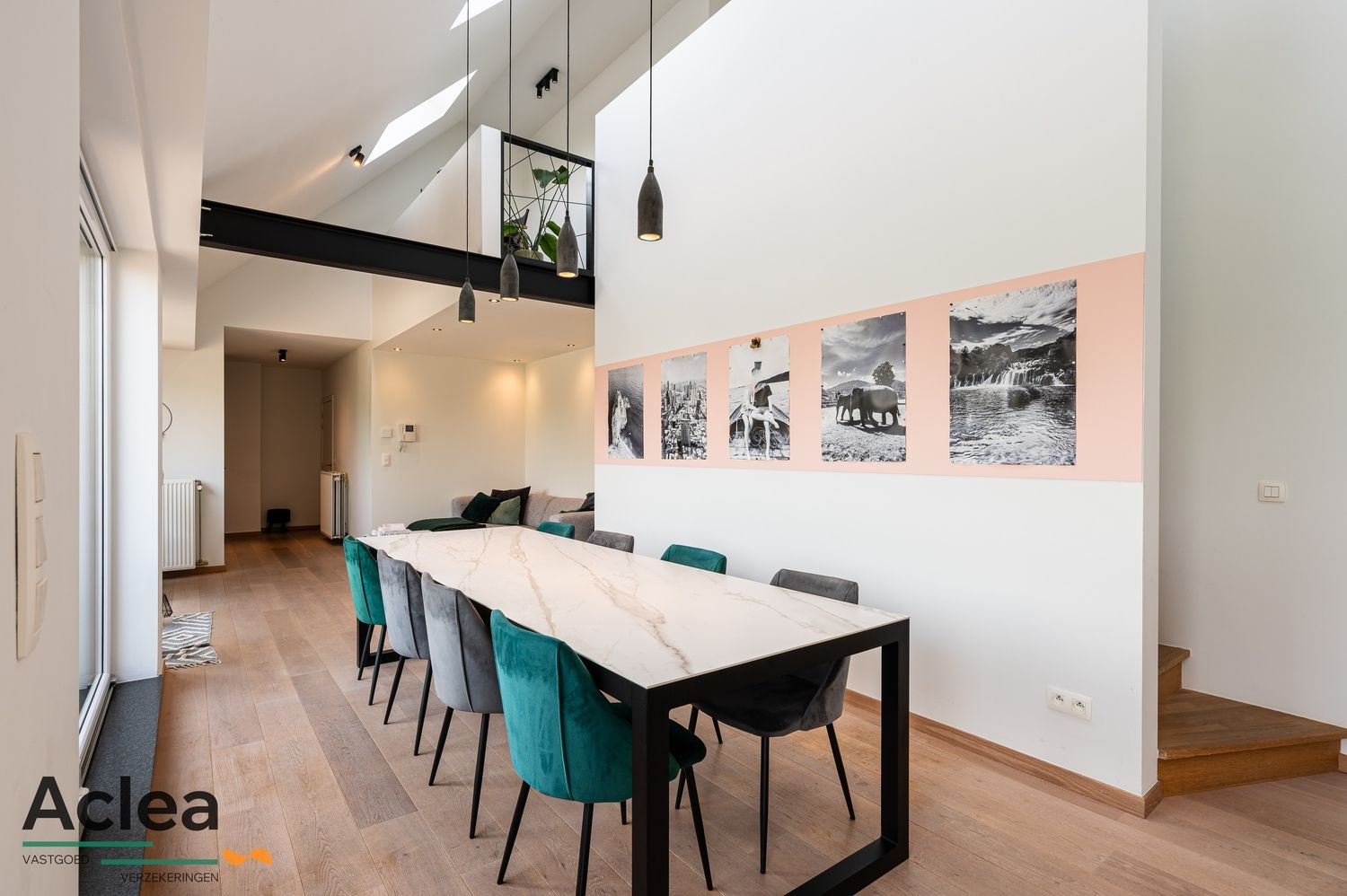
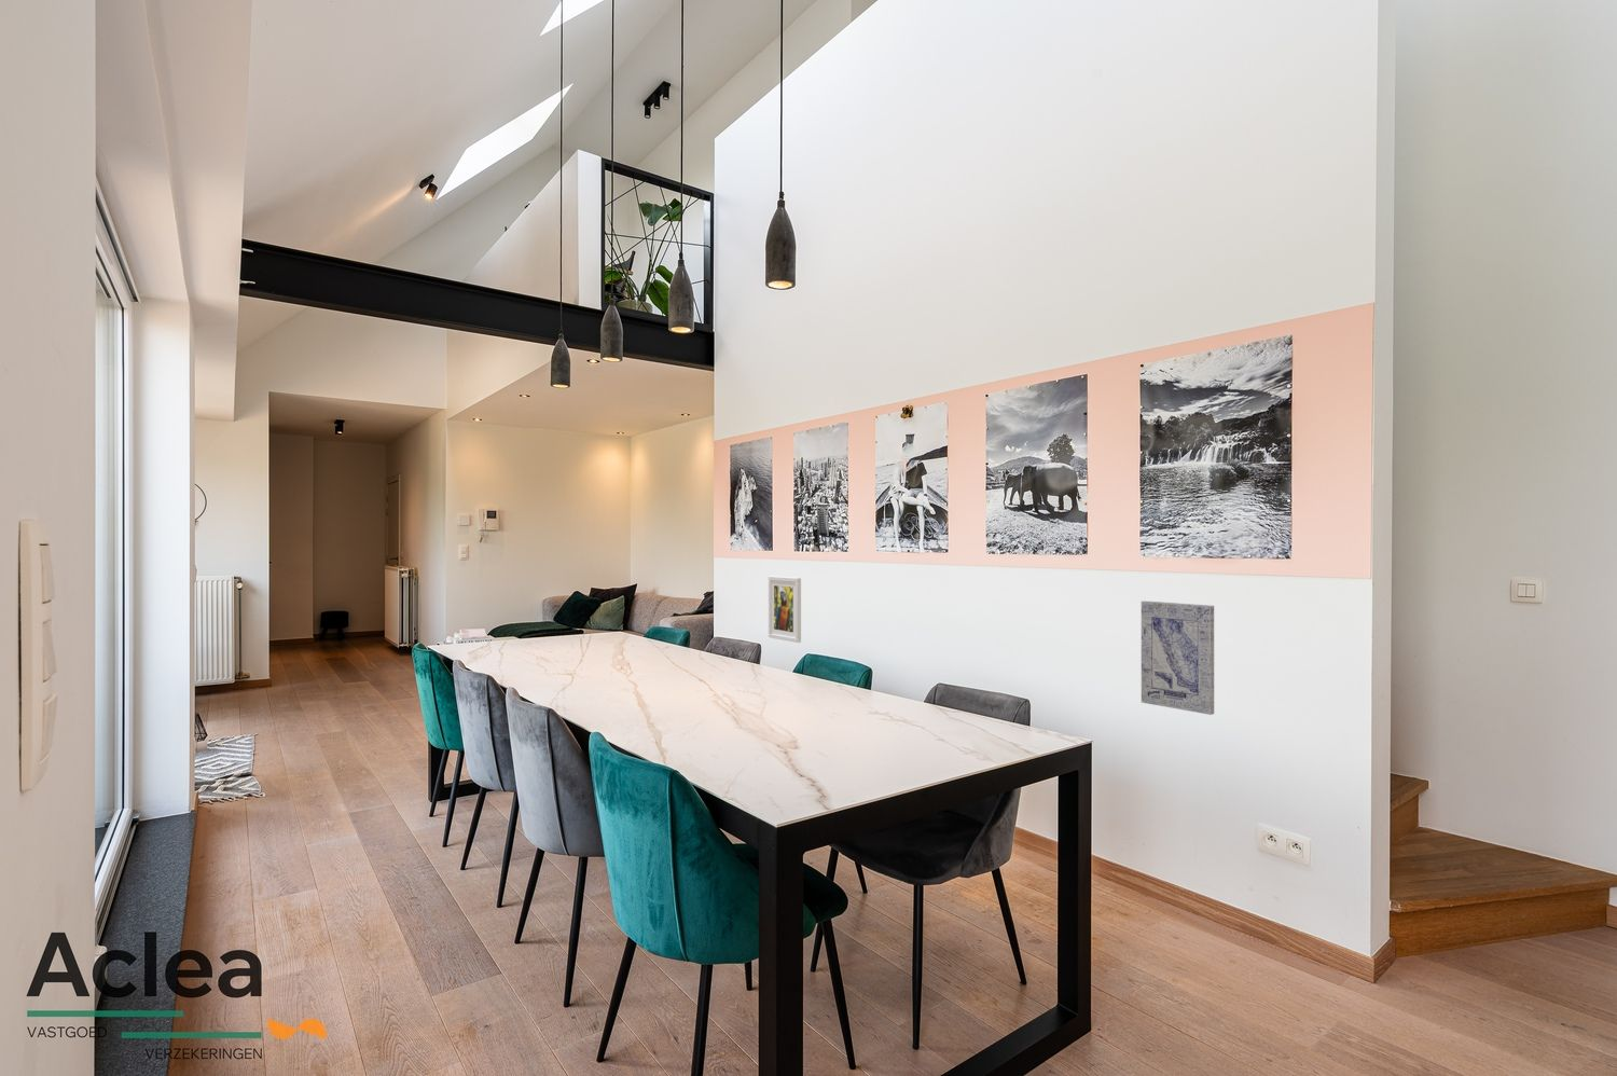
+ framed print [767,575,802,644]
+ wall art [1140,599,1215,716]
